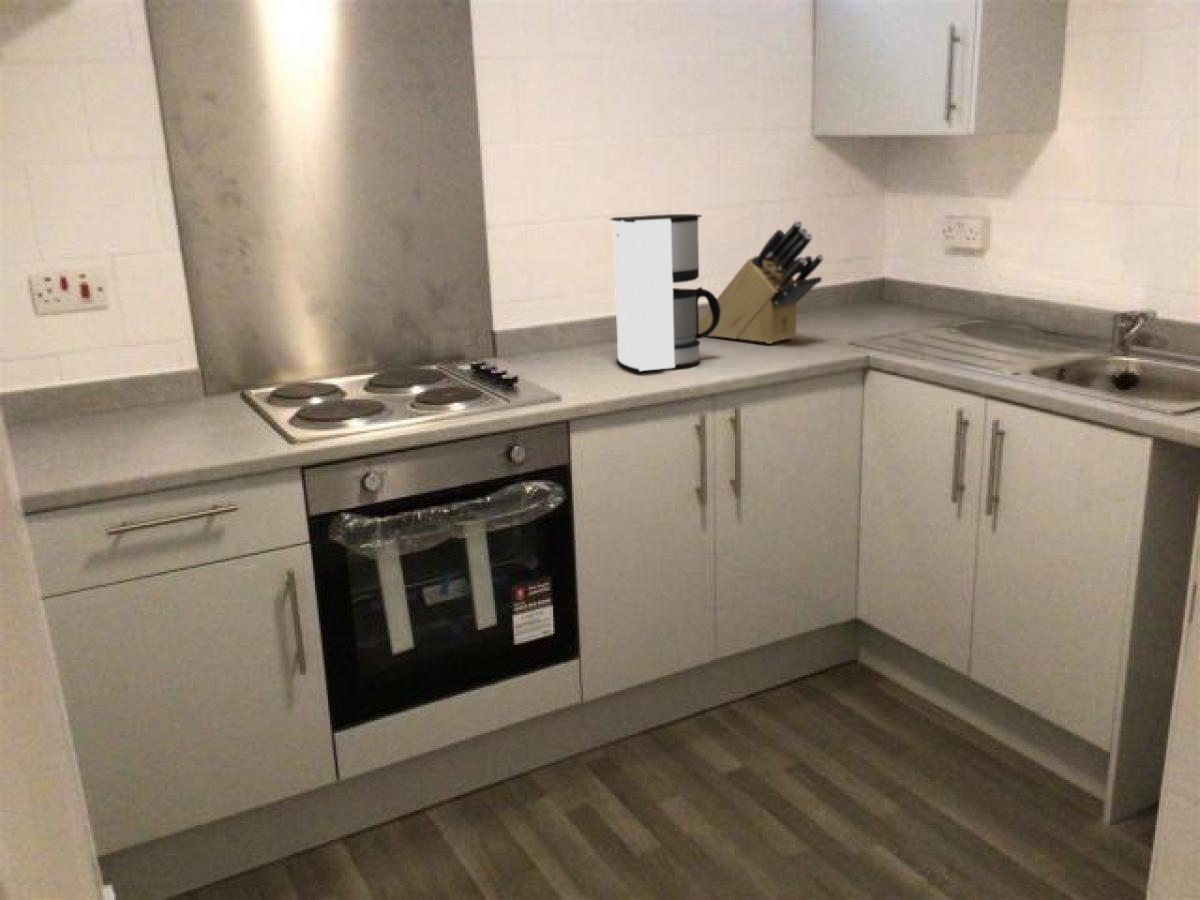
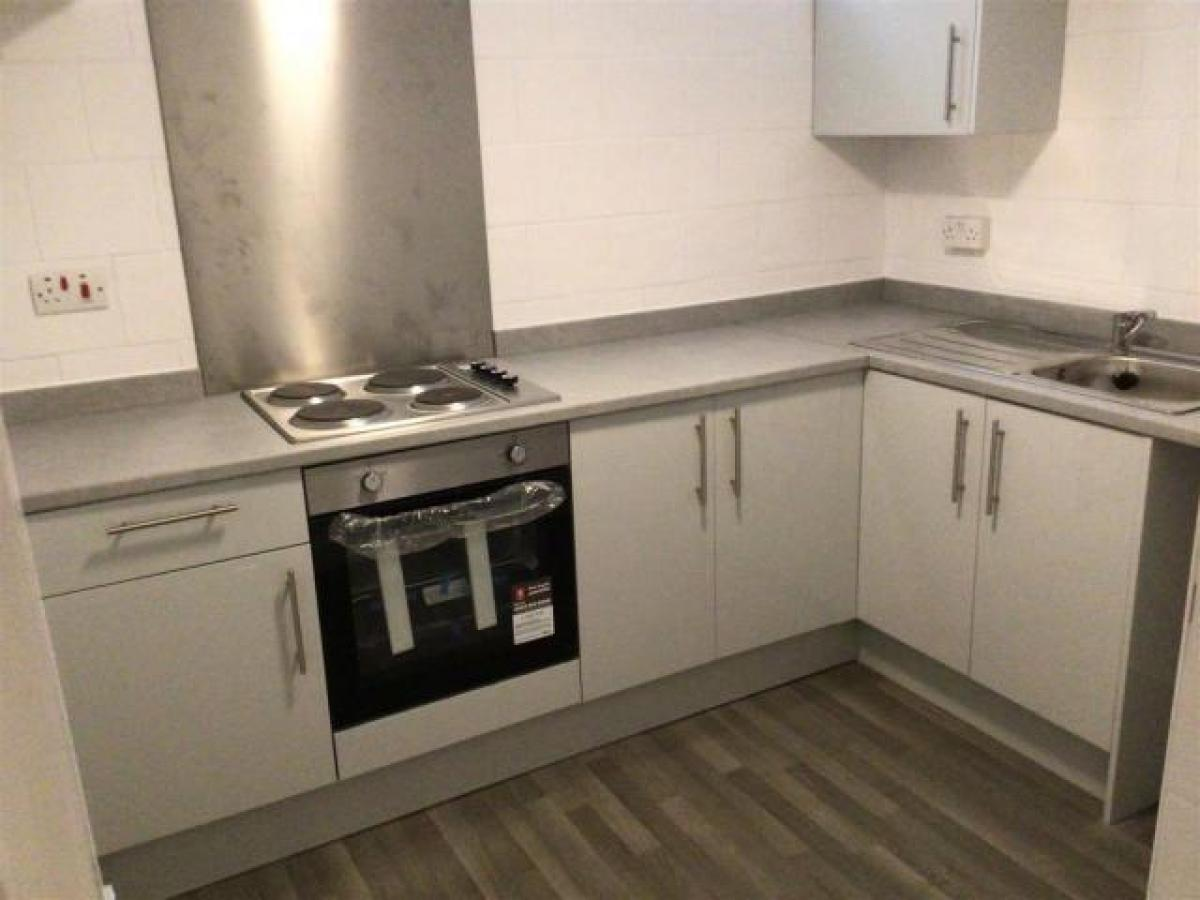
- knife block [699,220,825,345]
- coffee maker [608,213,721,373]
